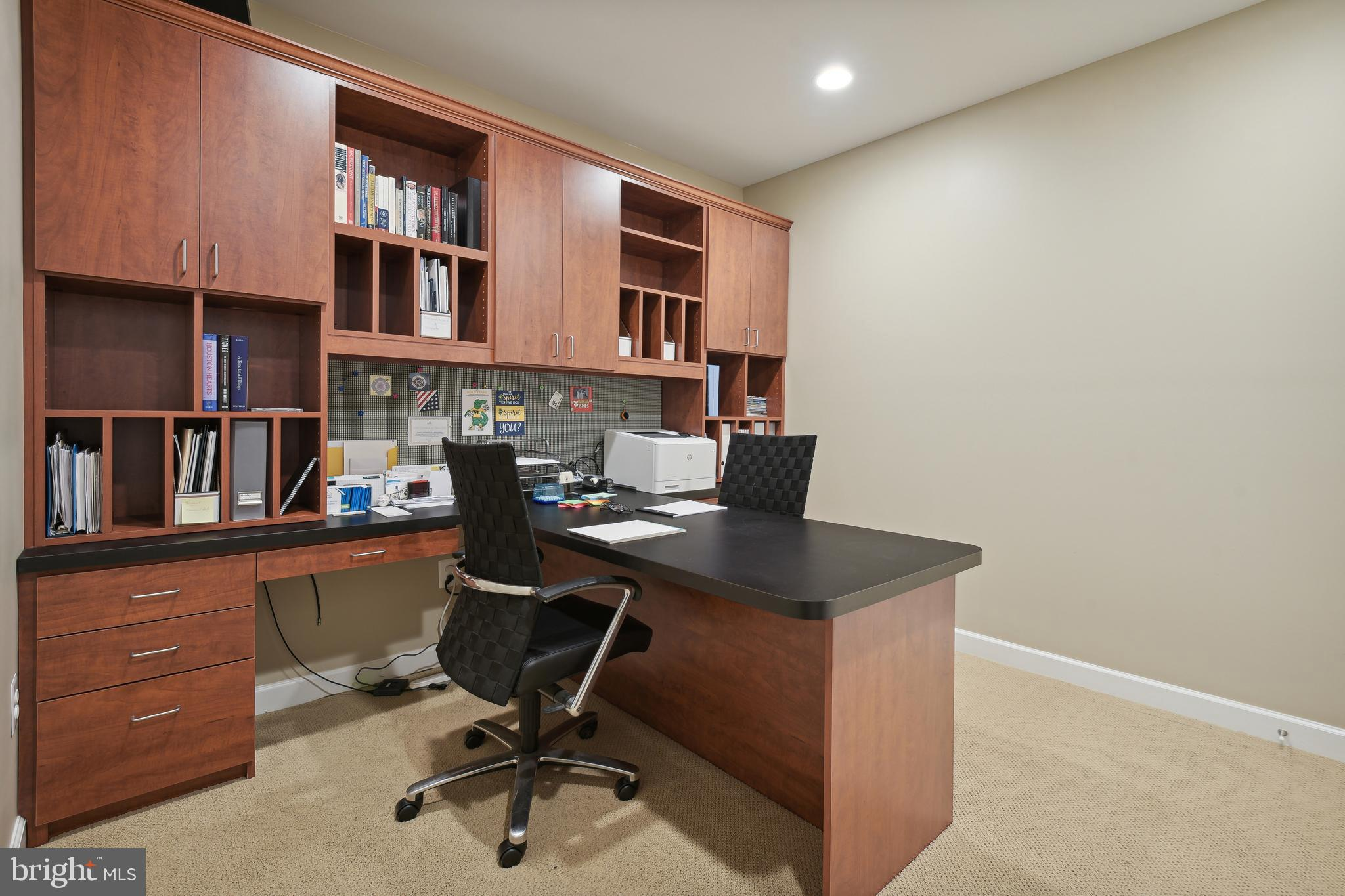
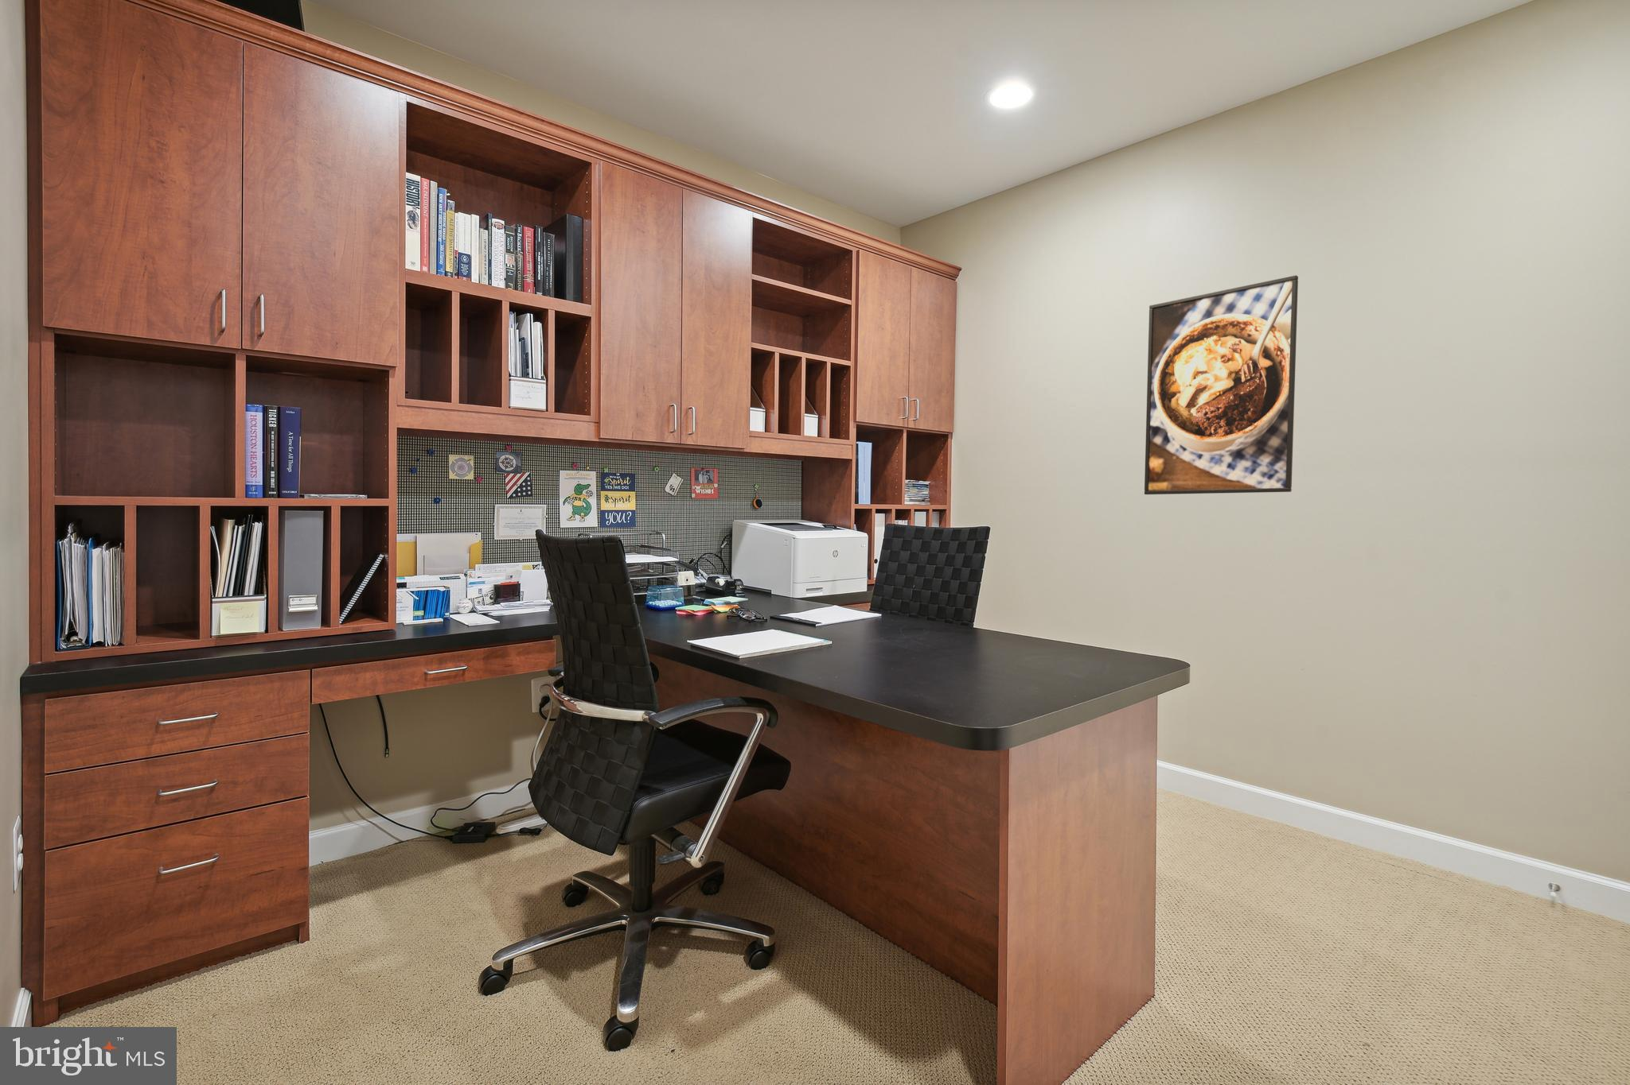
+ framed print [1144,274,1299,495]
